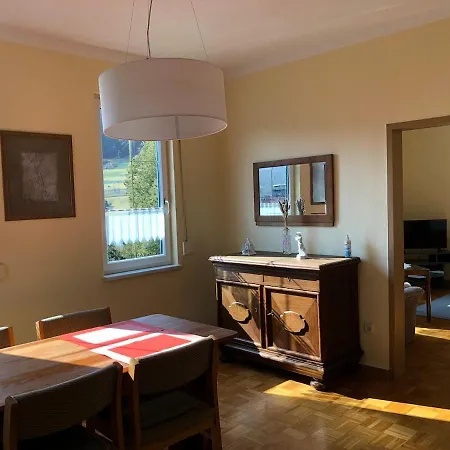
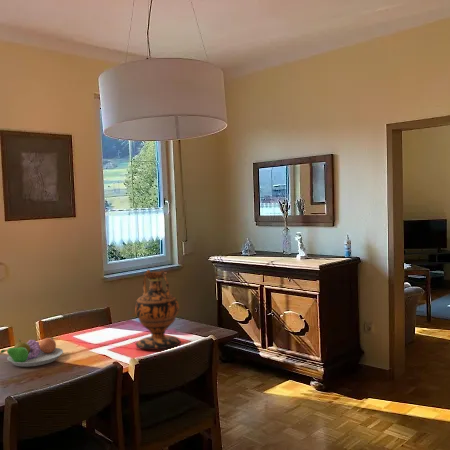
+ vase [134,269,182,351]
+ fruit bowl [0,336,64,368]
